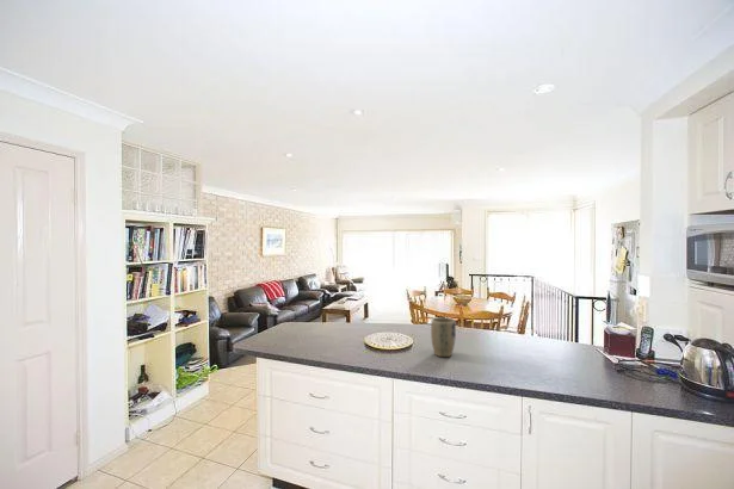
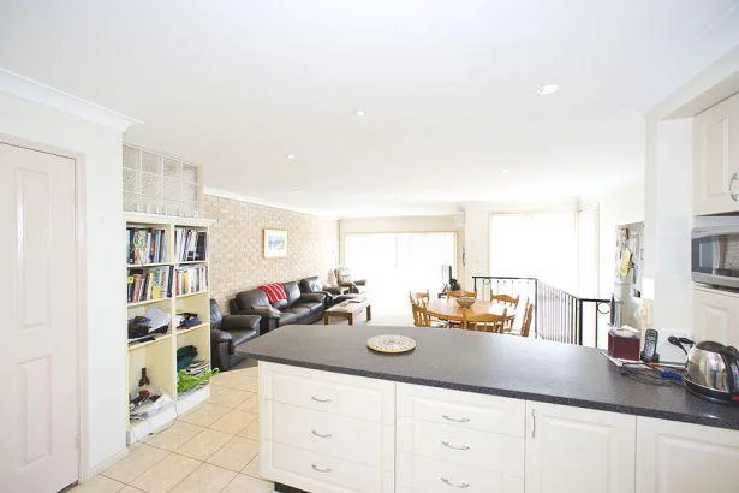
- plant pot [430,316,457,358]
